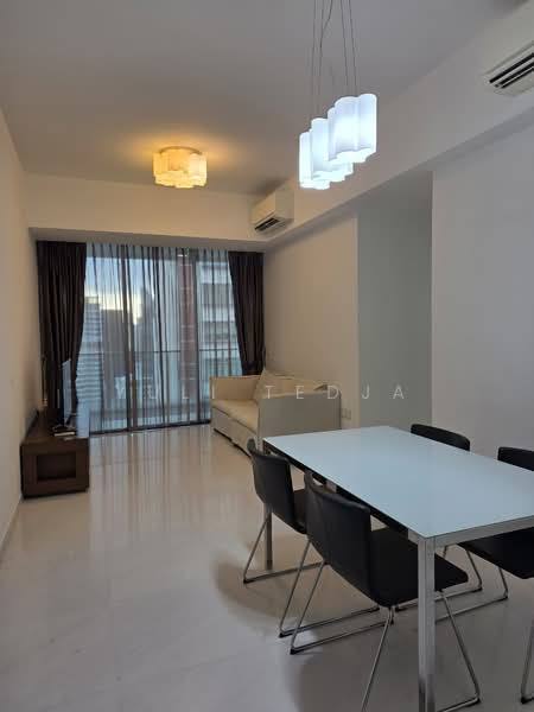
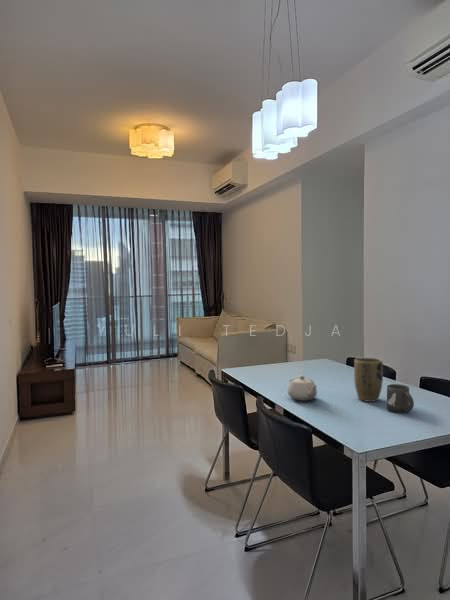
+ teapot [287,375,318,402]
+ mug [386,383,415,414]
+ plant pot [353,357,384,403]
